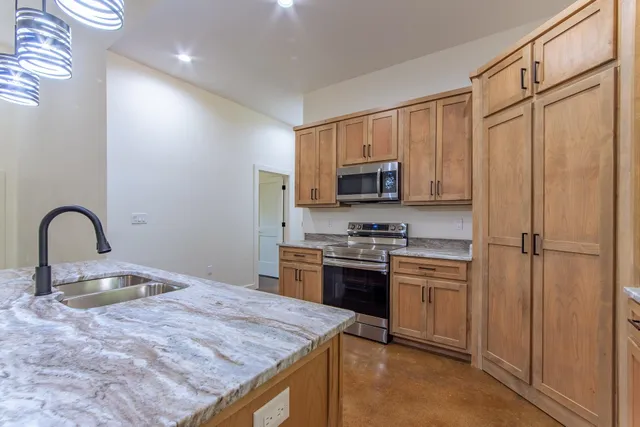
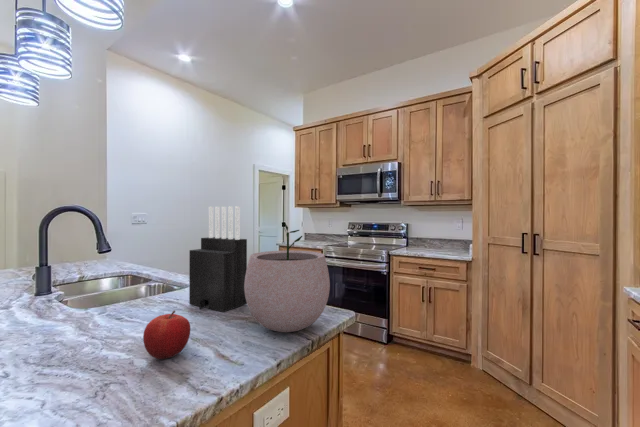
+ fruit [142,309,192,360]
+ plant pot [244,222,331,333]
+ knife block [188,205,248,313]
